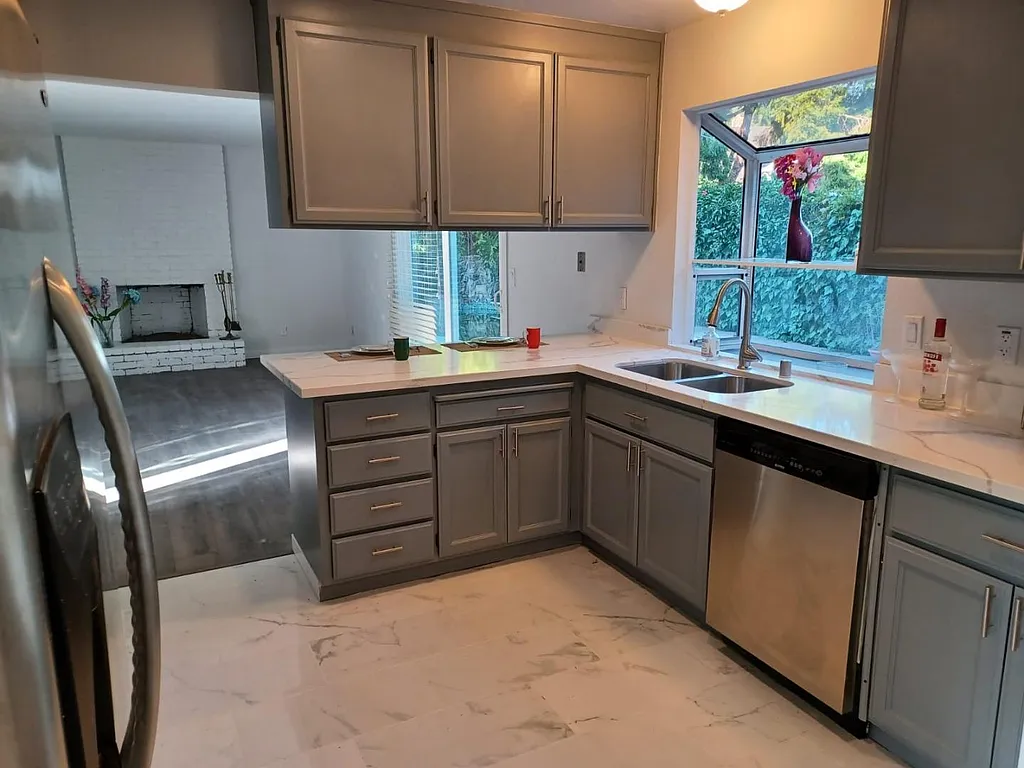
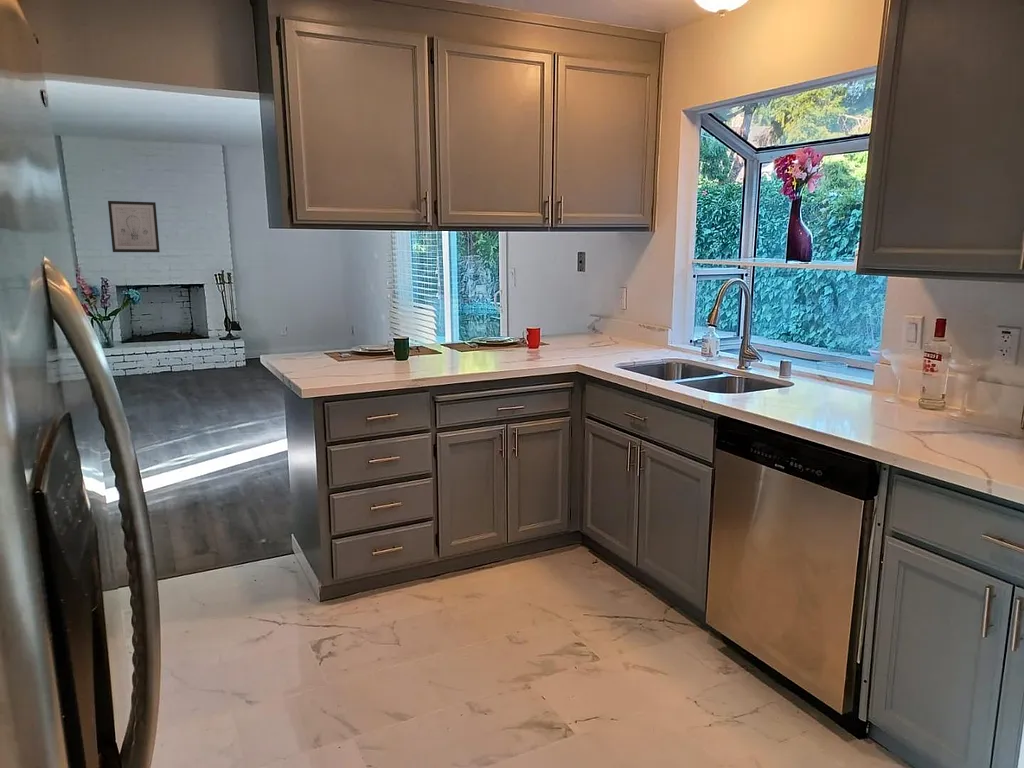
+ wall art [107,200,161,253]
